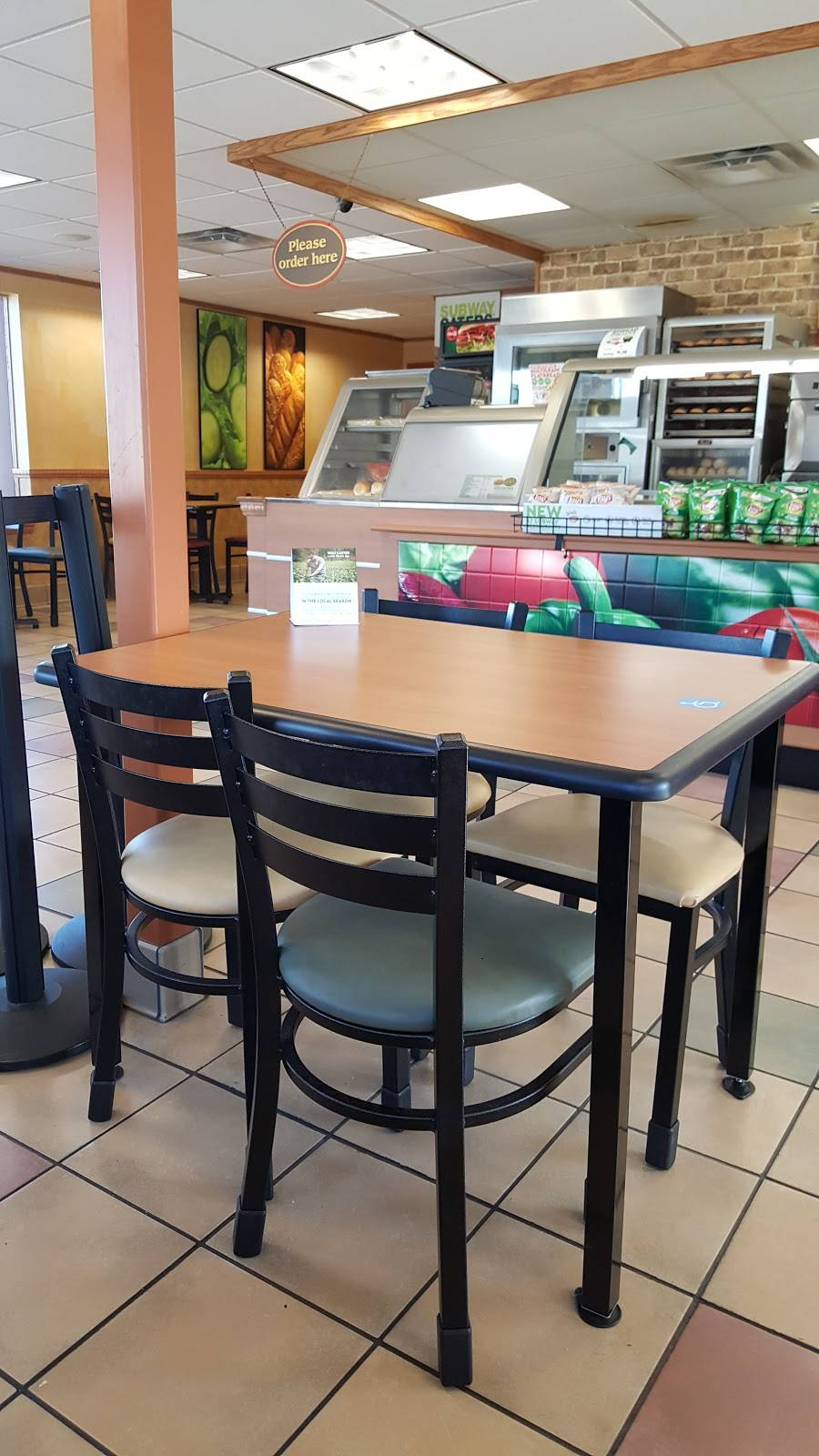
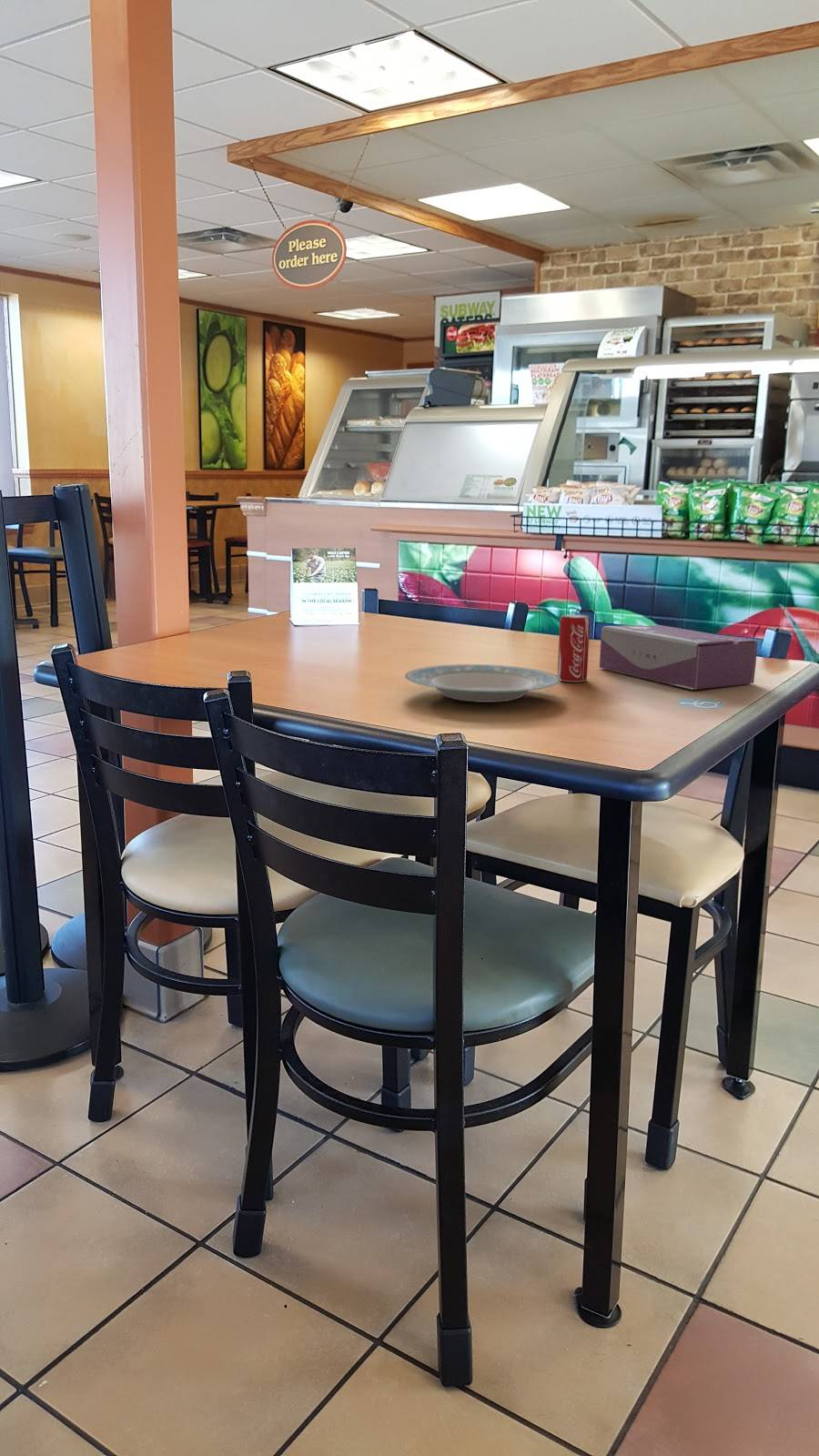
+ tissue box [599,623,758,691]
+ plate [404,663,561,703]
+ beverage can [557,613,591,682]
